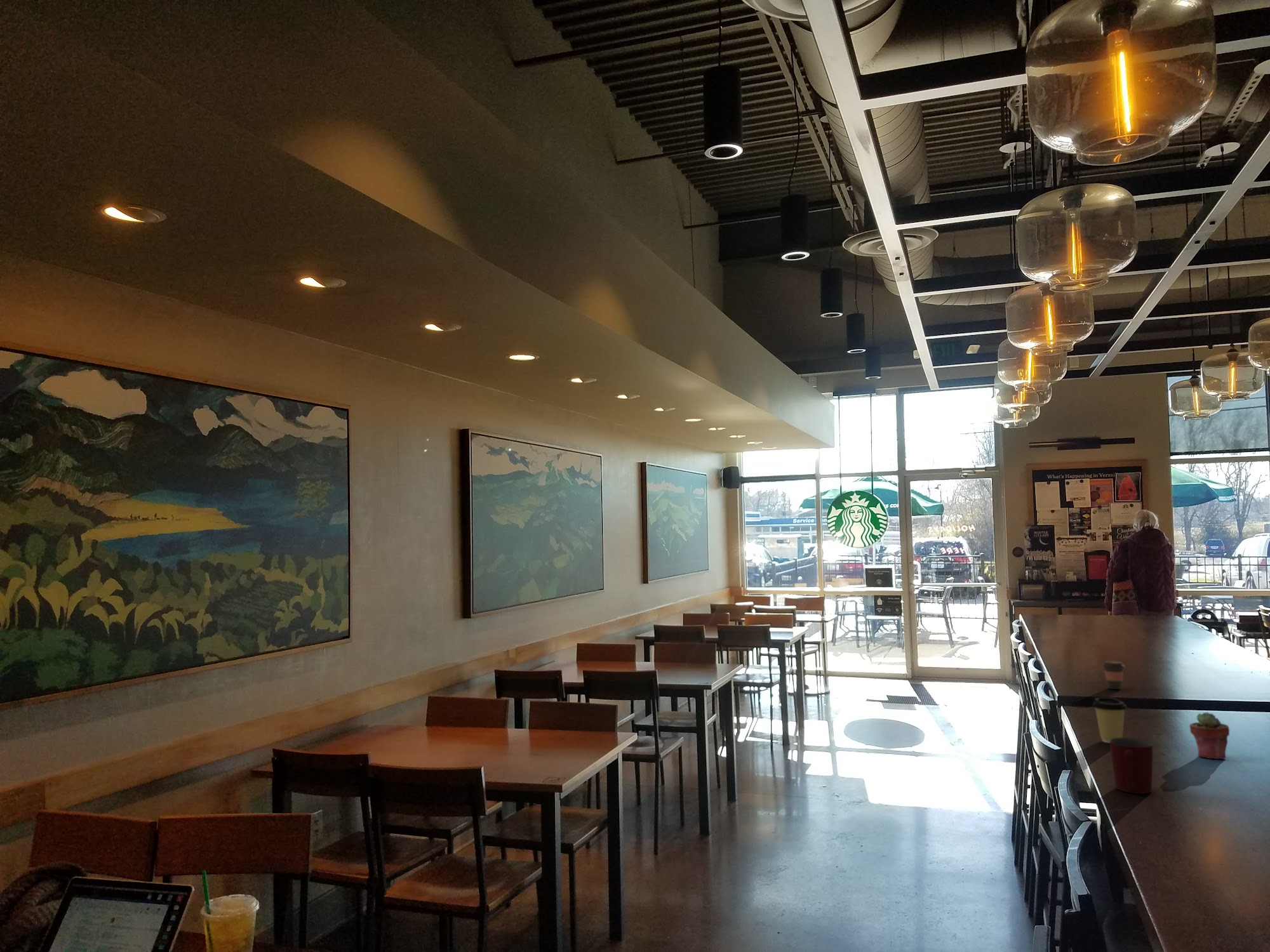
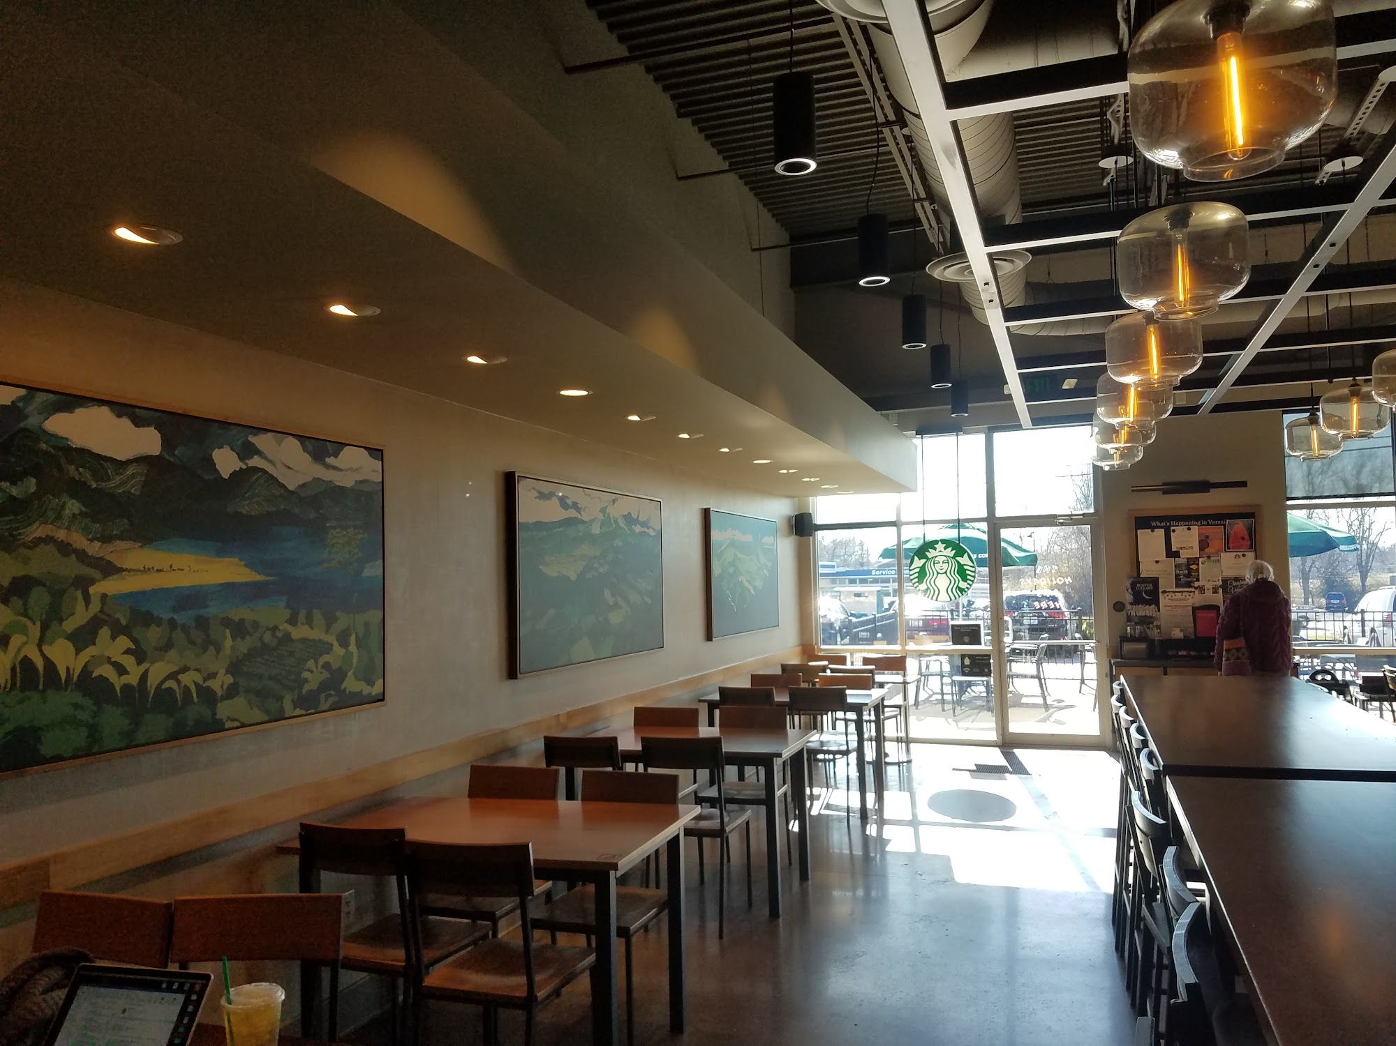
- coffee cup [1092,697,1128,744]
- coffee cup [1102,660,1126,690]
- potted succulent [1189,711,1230,760]
- mug [1109,737,1154,795]
